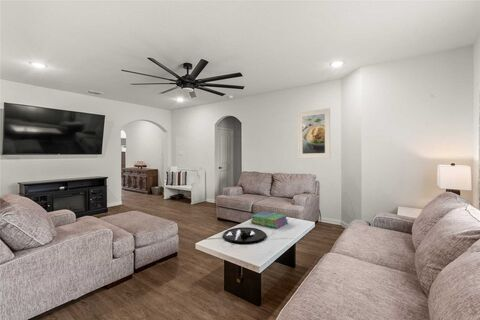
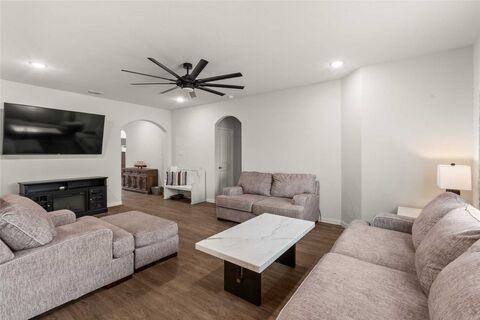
- decorative tray [221,226,268,245]
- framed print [297,107,331,159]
- stack of books [250,210,289,229]
